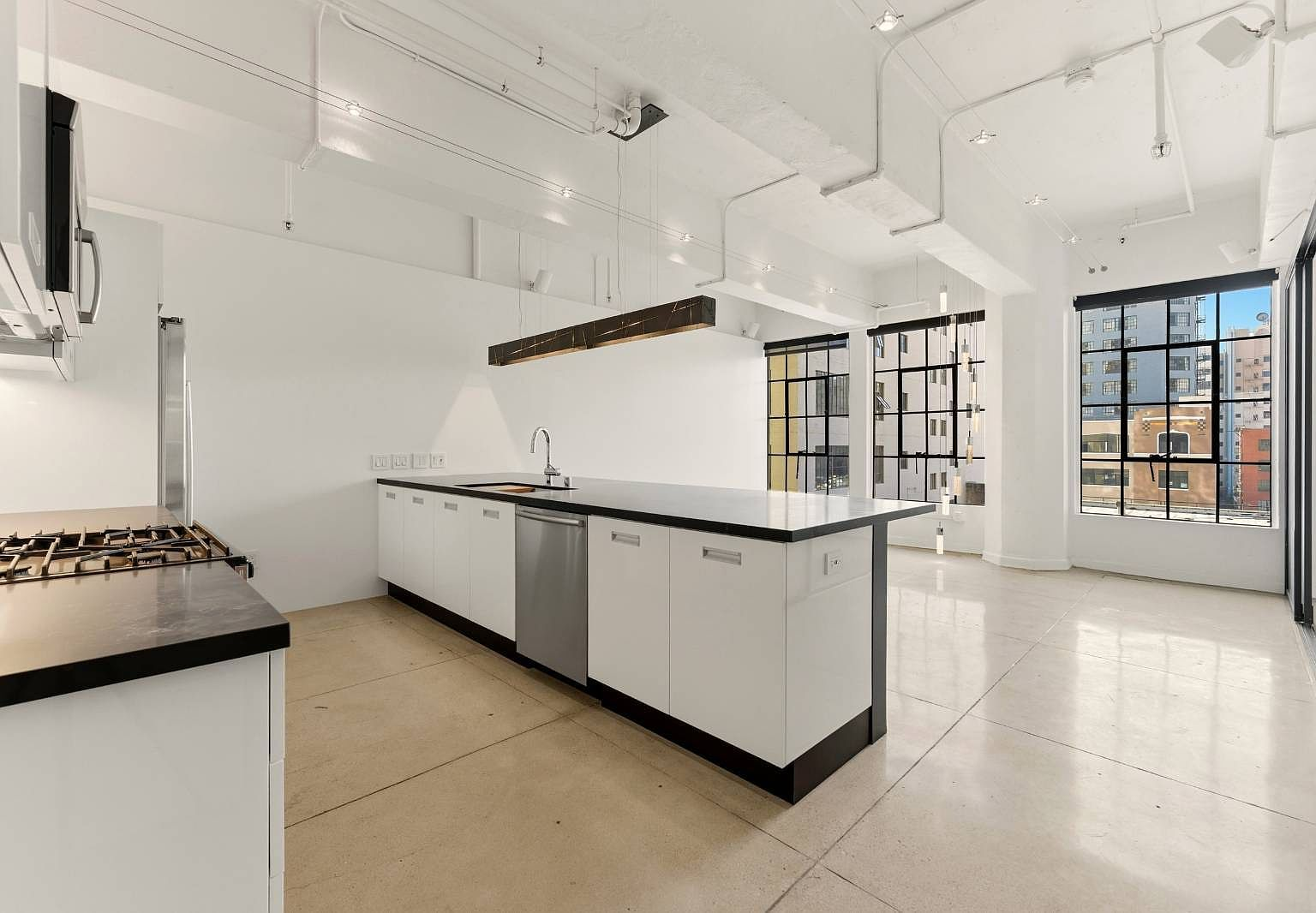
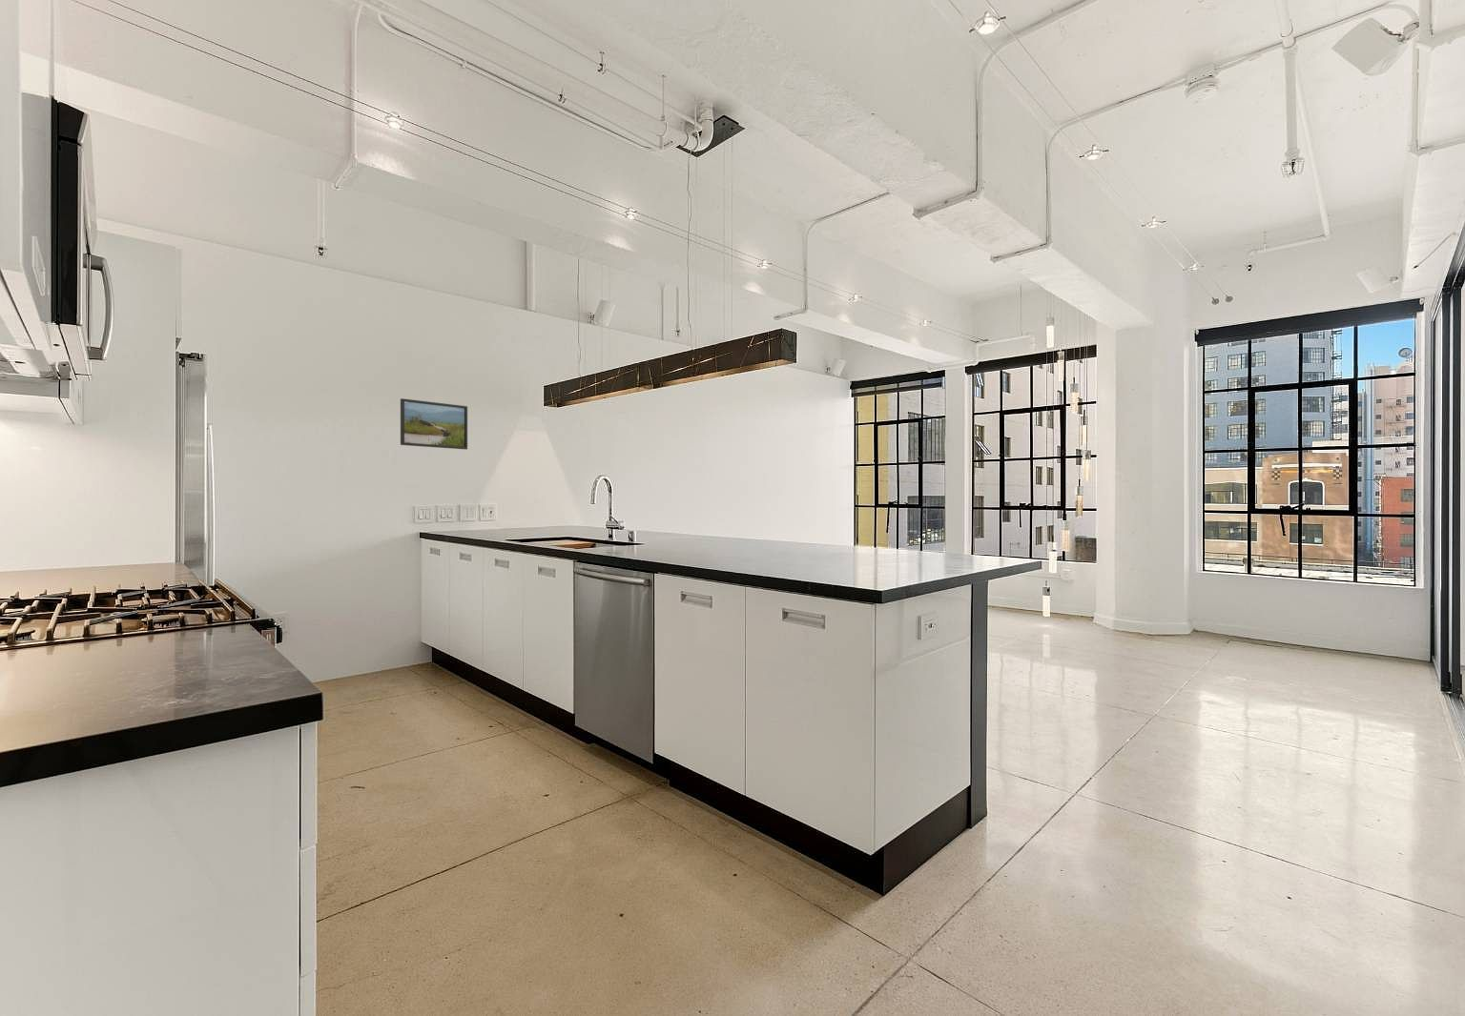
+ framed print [400,397,469,451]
